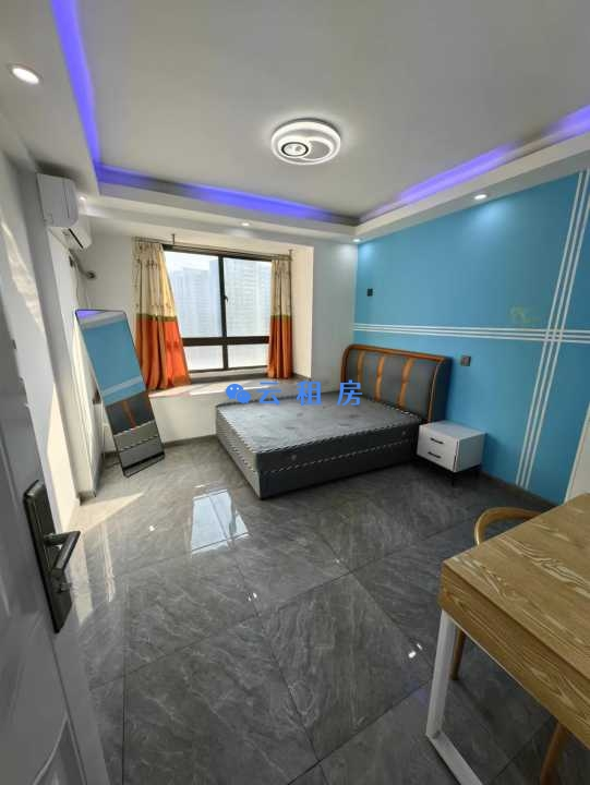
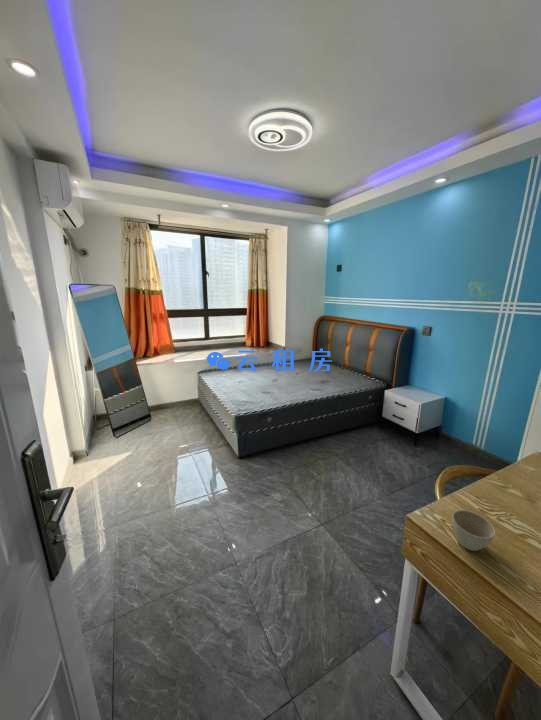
+ flower pot [451,509,496,552]
